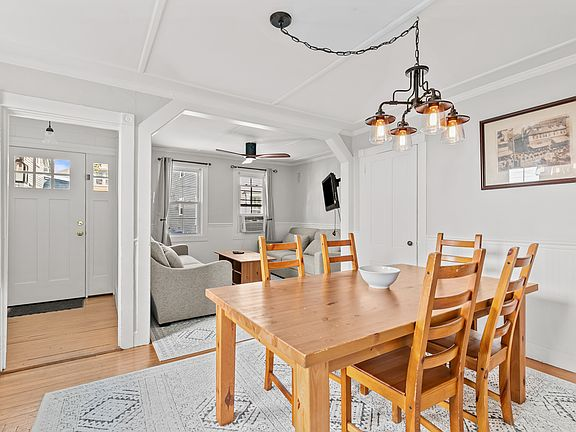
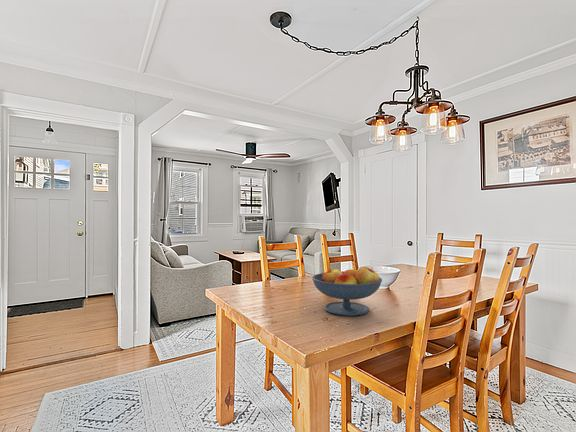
+ fruit bowl [311,266,383,317]
